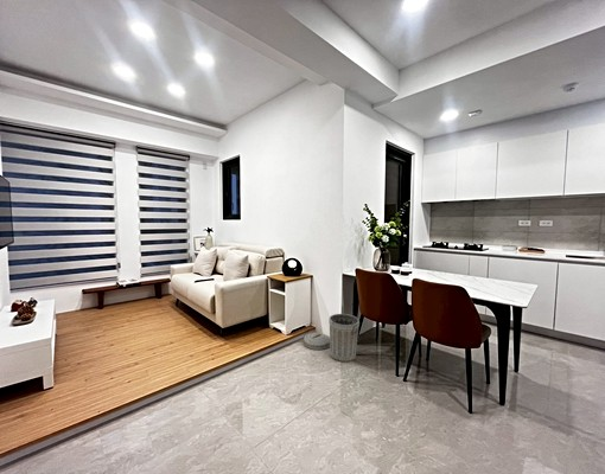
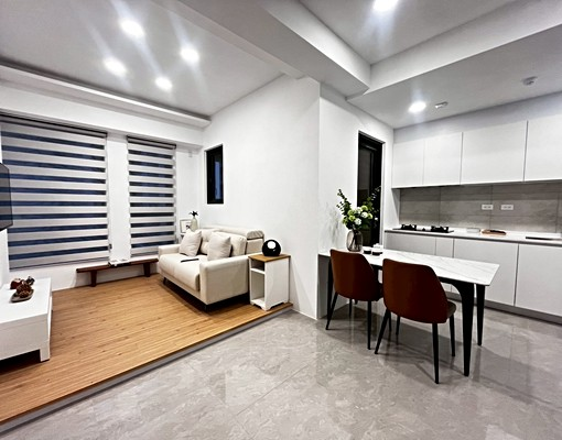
- trash can [301,313,361,363]
